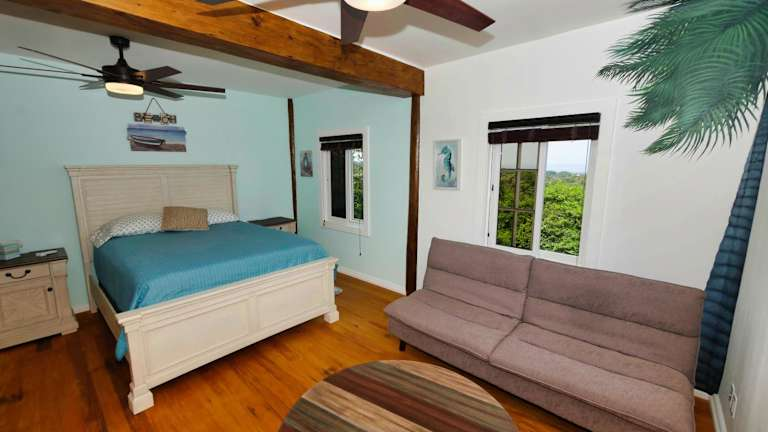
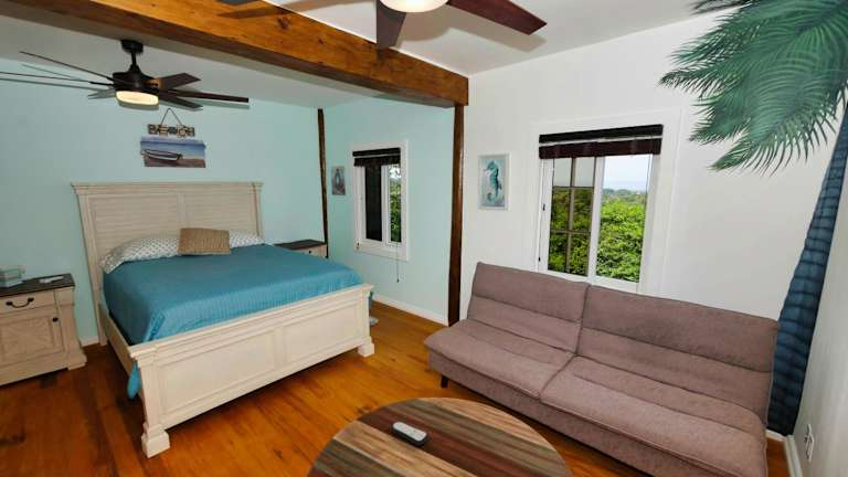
+ remote control [390,421,430,446]
